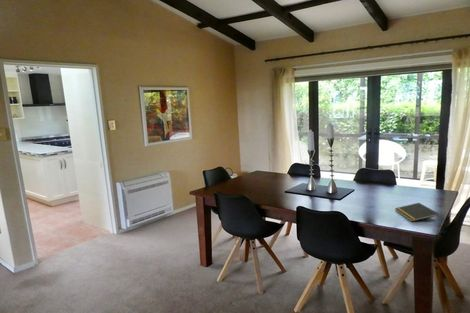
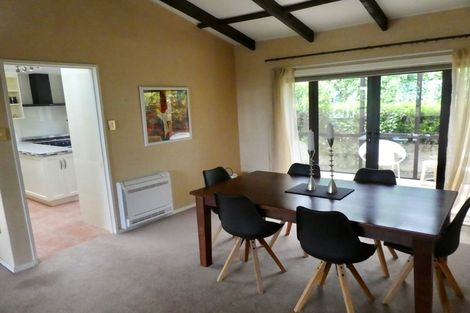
- notepad [394,202,440,222]
